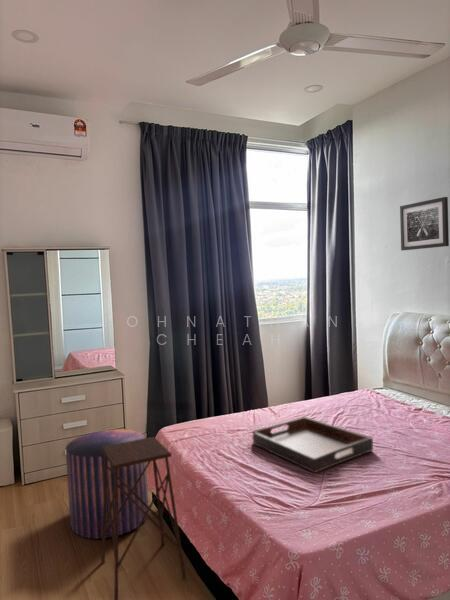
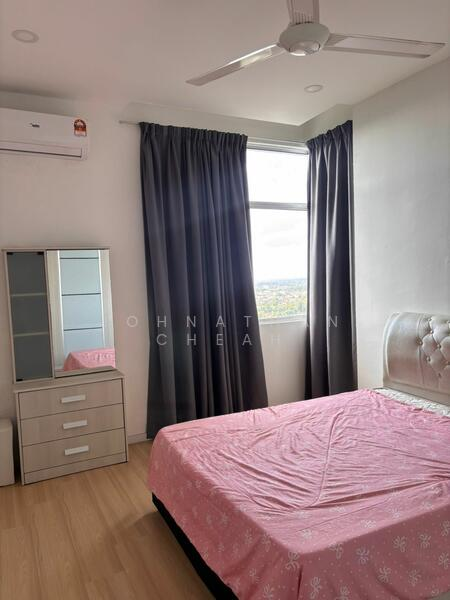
- pouf [65,428,150,540]
- serving tray [252,416,374,474]
- wall art [399,196,450,251]
- side table [100,436,187,600]
